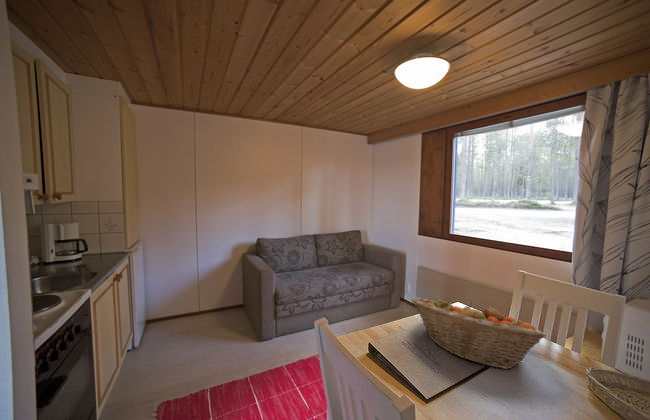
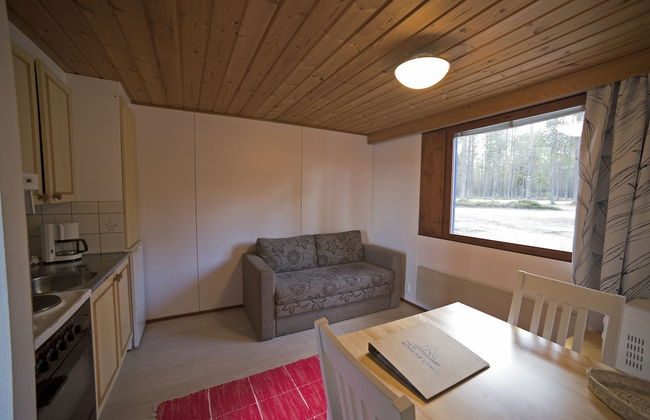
- fruit basket [410,297,547,370]
